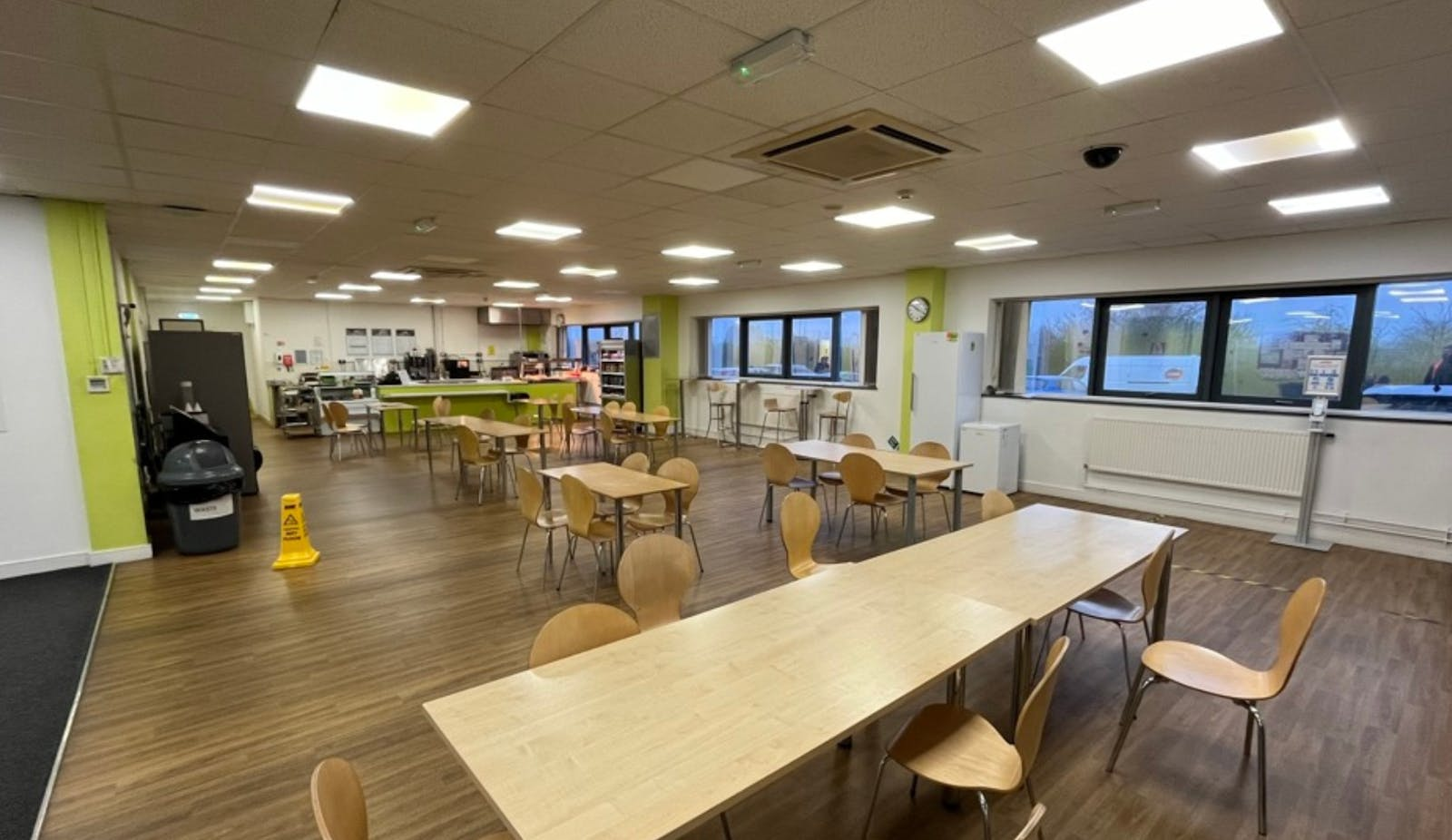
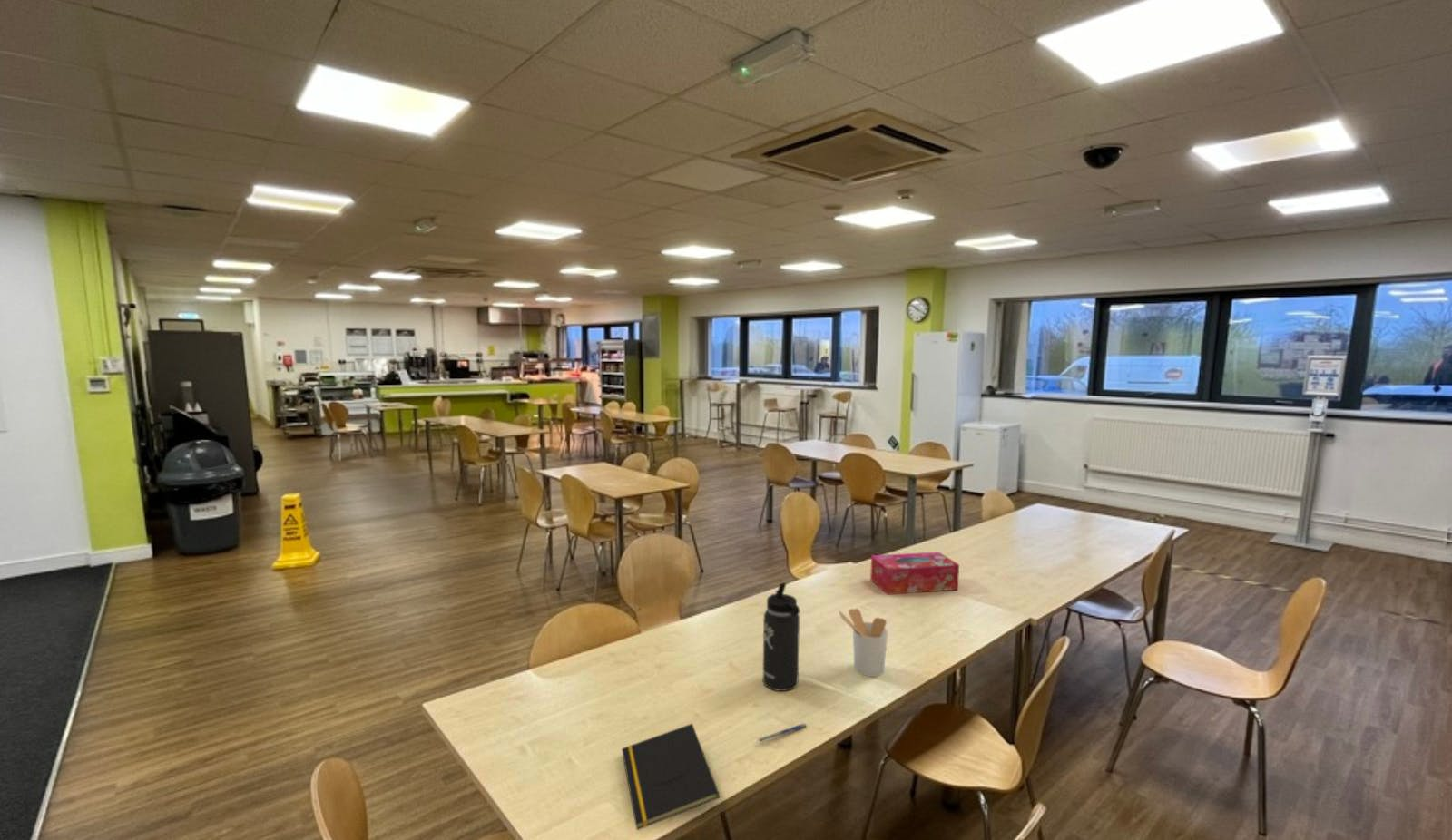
+ notepad [621,723,721,831]
+ pen [756,723,807,744]
+ utensil holder [838,608,888,678]
+ thermos bottle [761,581,800,692]
+ tissue box [869,551,960,595]
